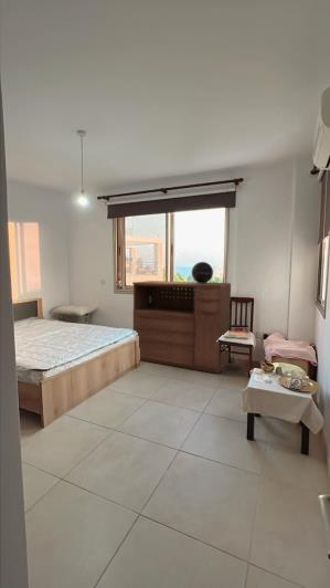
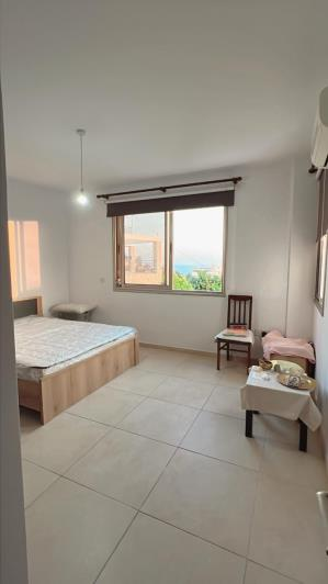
- dresser [131,280,232,375]
- decorative globe [191,261,214,283]
